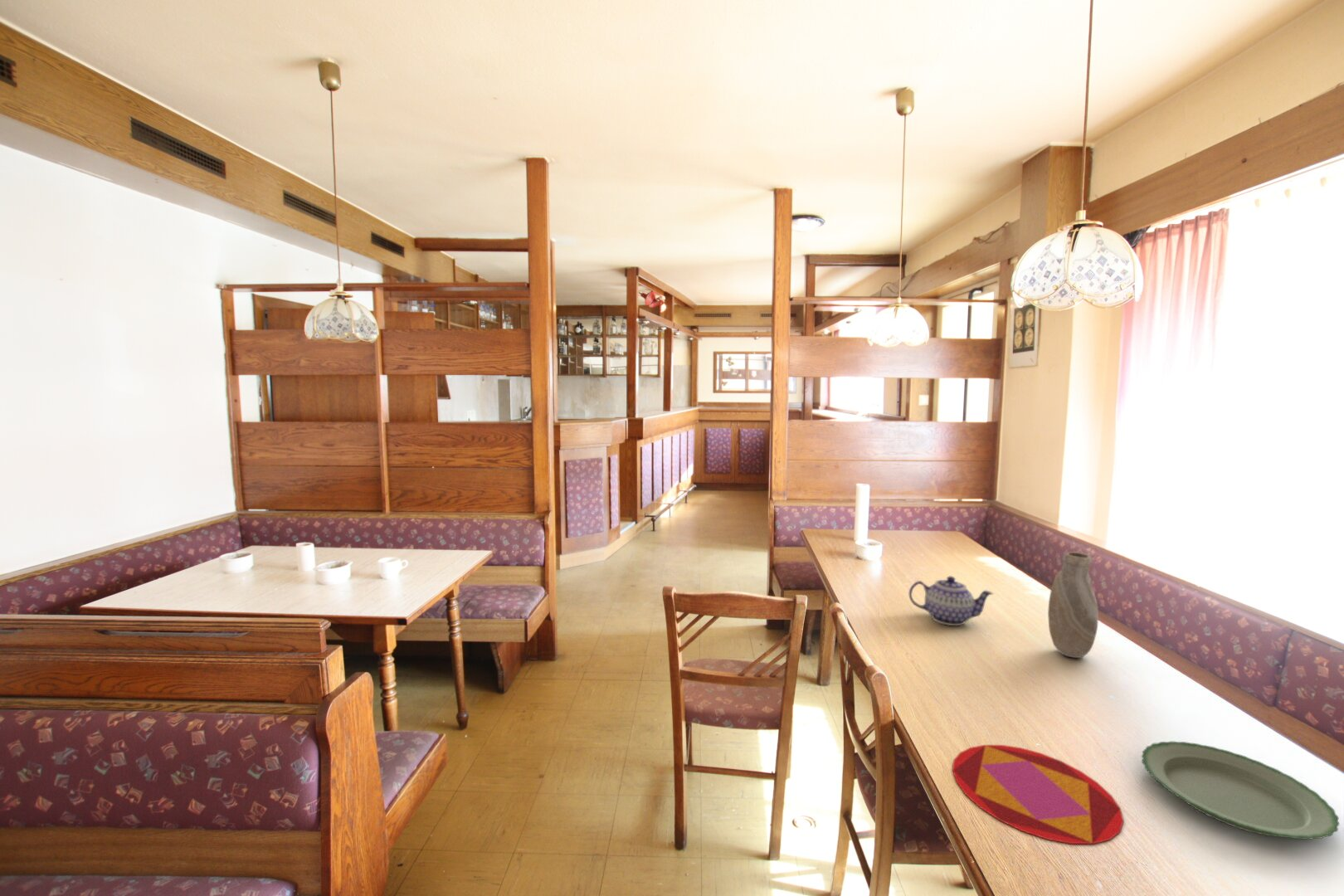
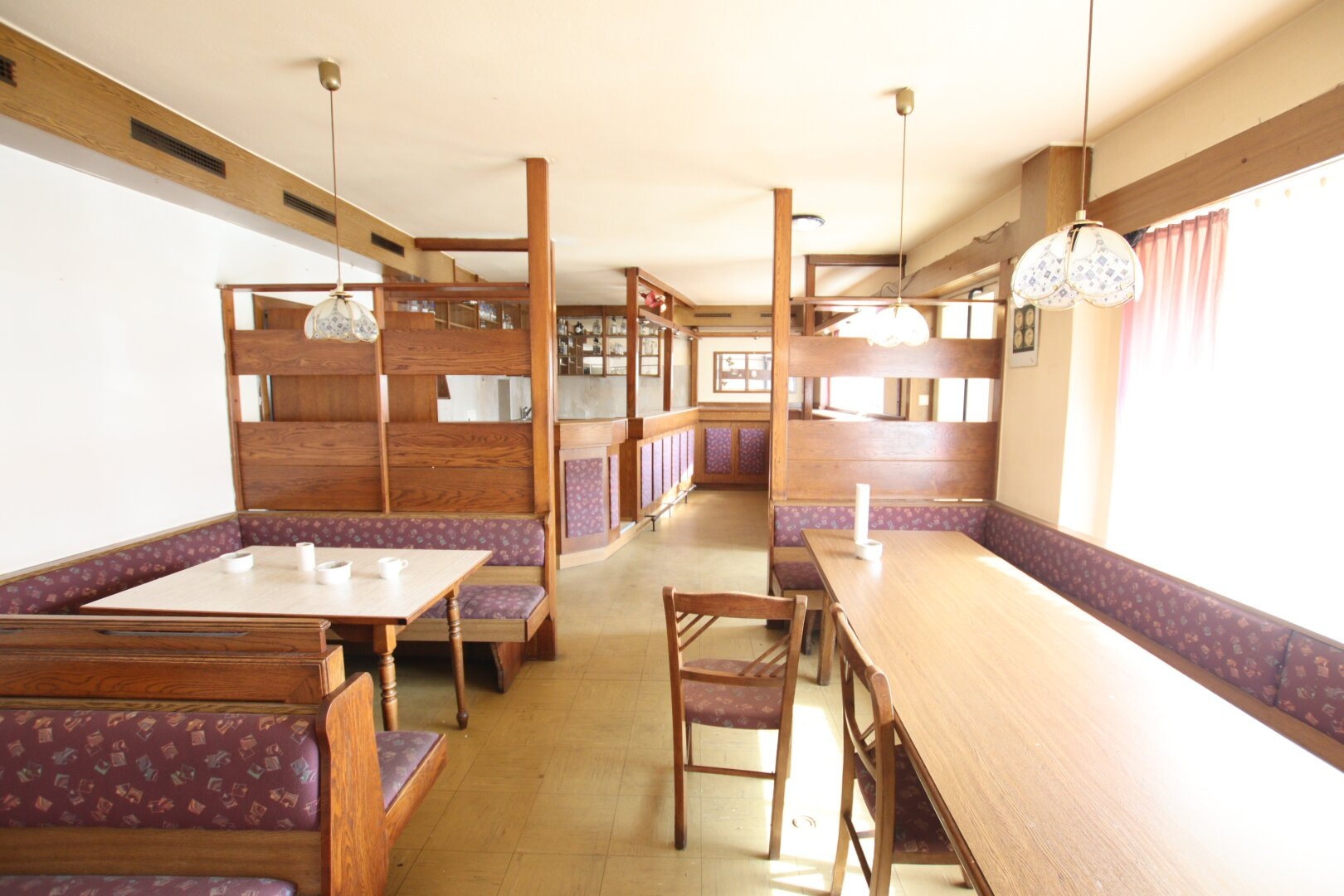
- plate [1141,741,1340,840]
- teapot [908,576,994,626]
- vase [1047,552,1099,659]
- plate [952,744,1124,845]
